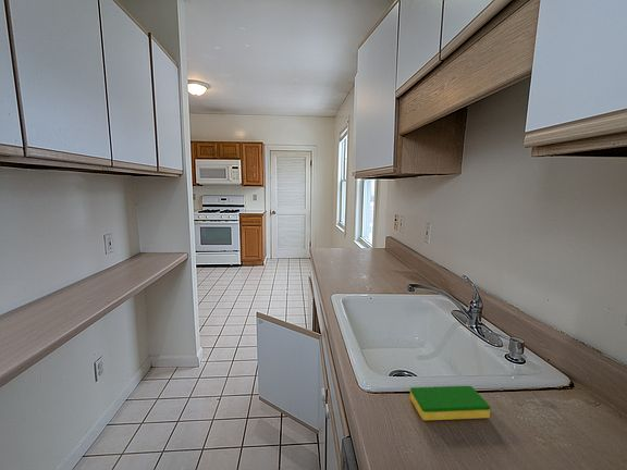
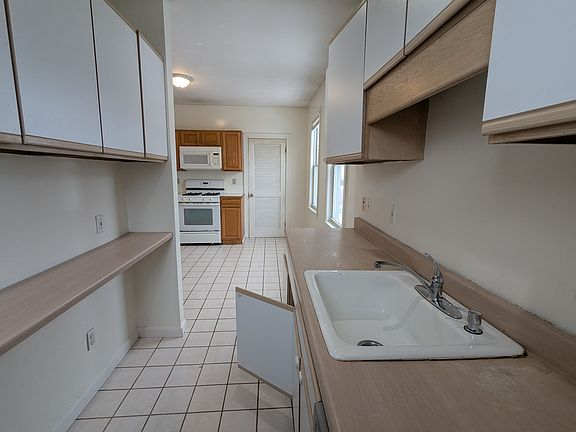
- dish sponge [409,385,491,421]
